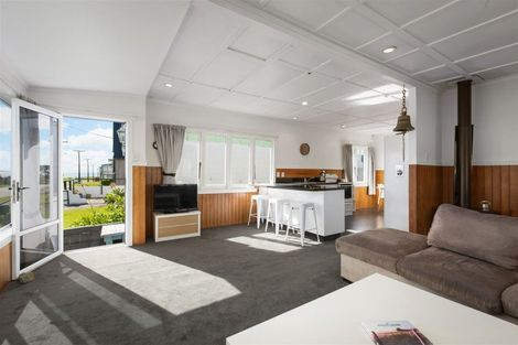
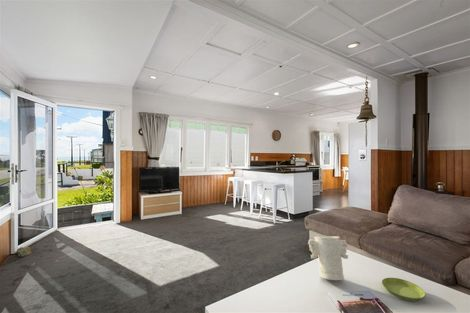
+ decorative vase [307,235,349,281]
+ saucer [381,277,426,302]
